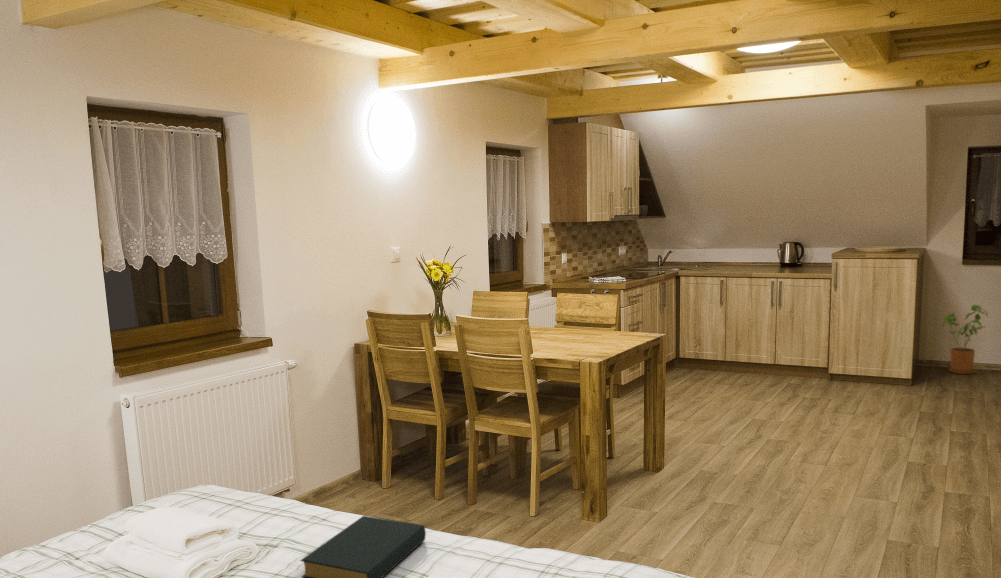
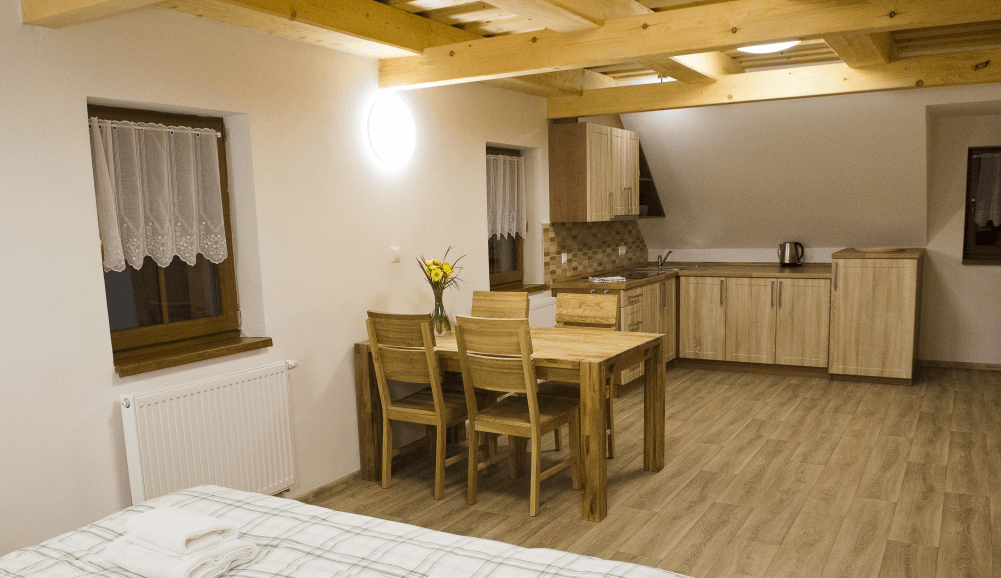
- house plant [941,304,989,375]
- hardback book [299,515,427,578]
